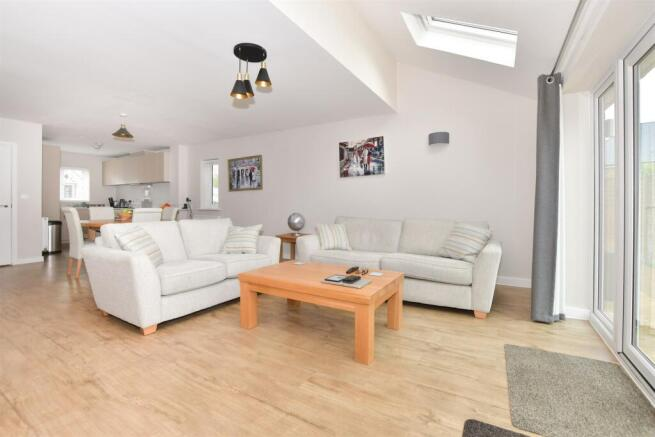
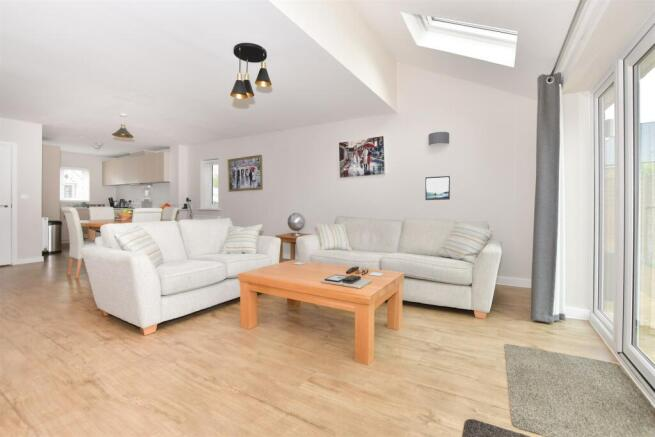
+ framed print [424,175,451,201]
